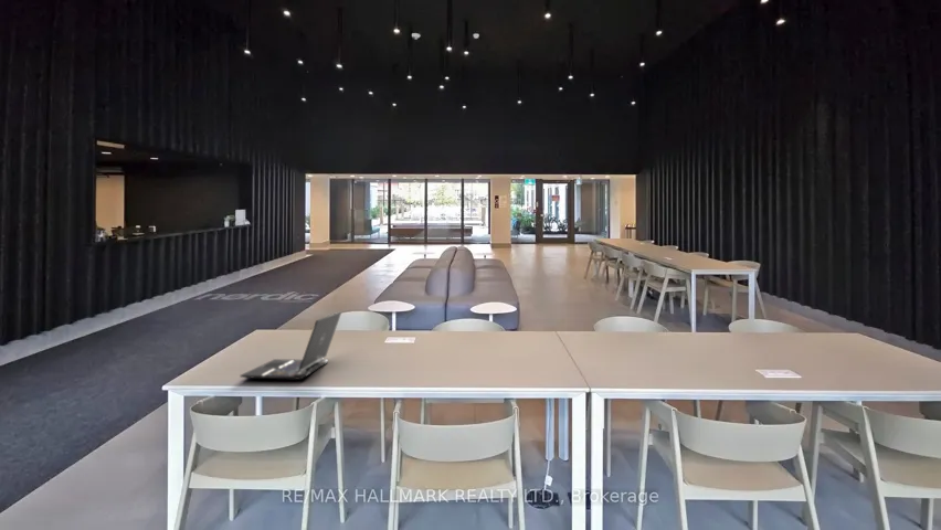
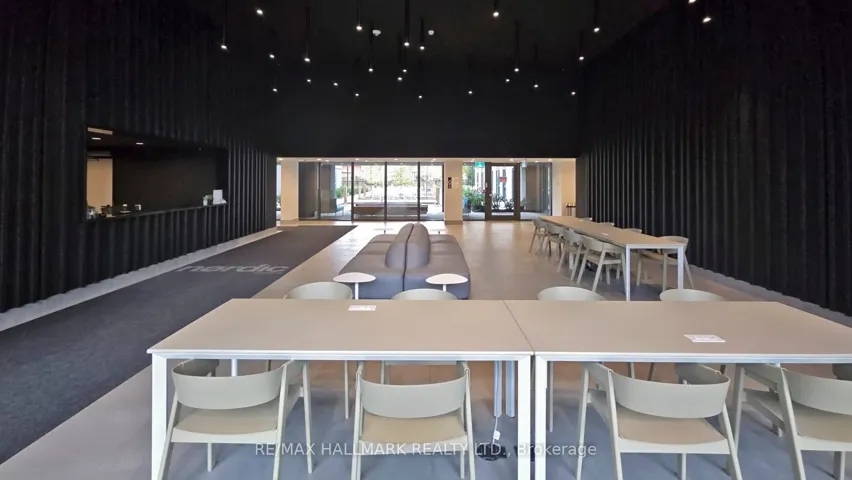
- laptop [239,310,342,381]
